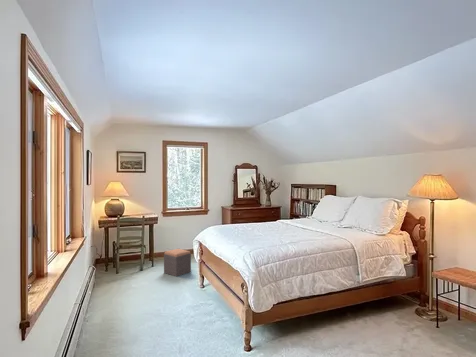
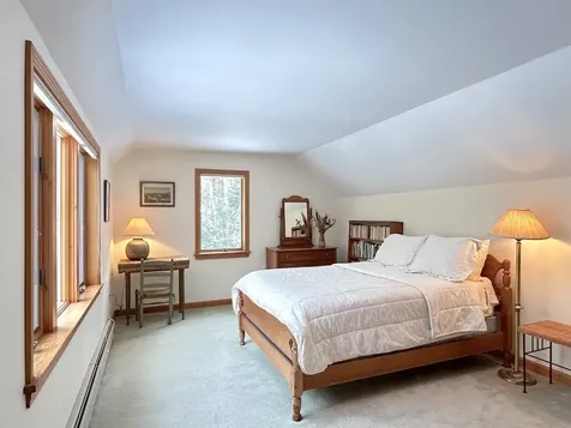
- footstool [163,248,192,277]
